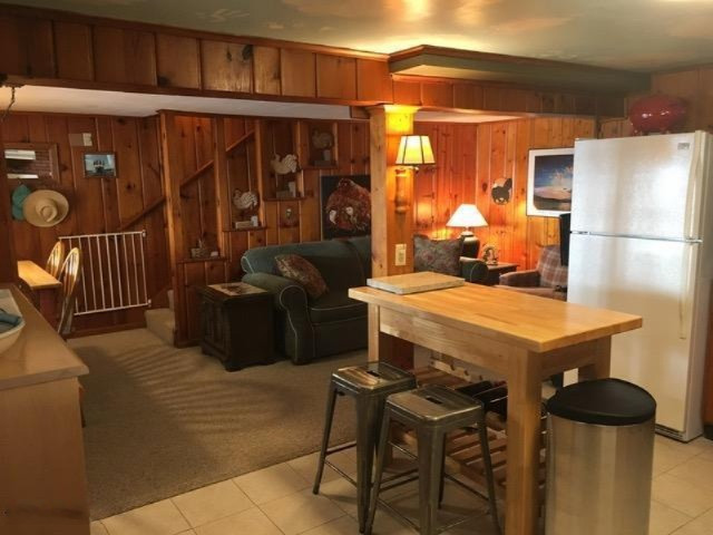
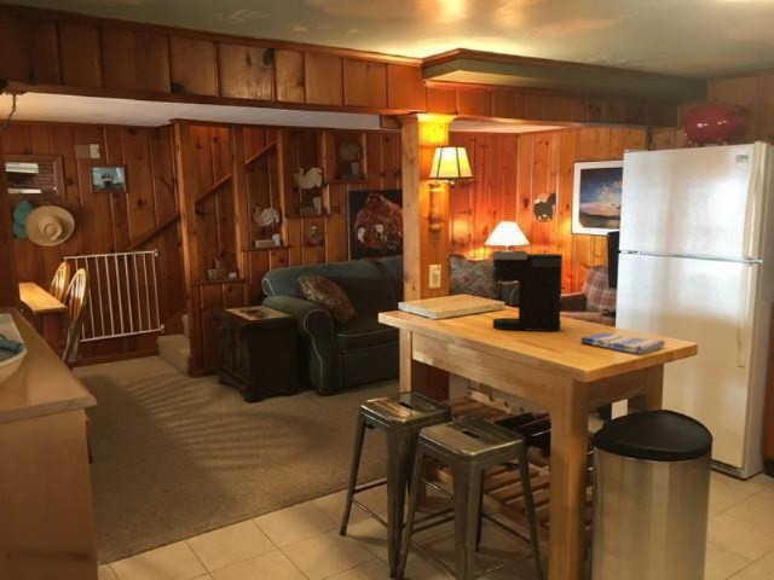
+ coffee maker [490,250,564,332]
+ dish towel [579,331,666,355]
